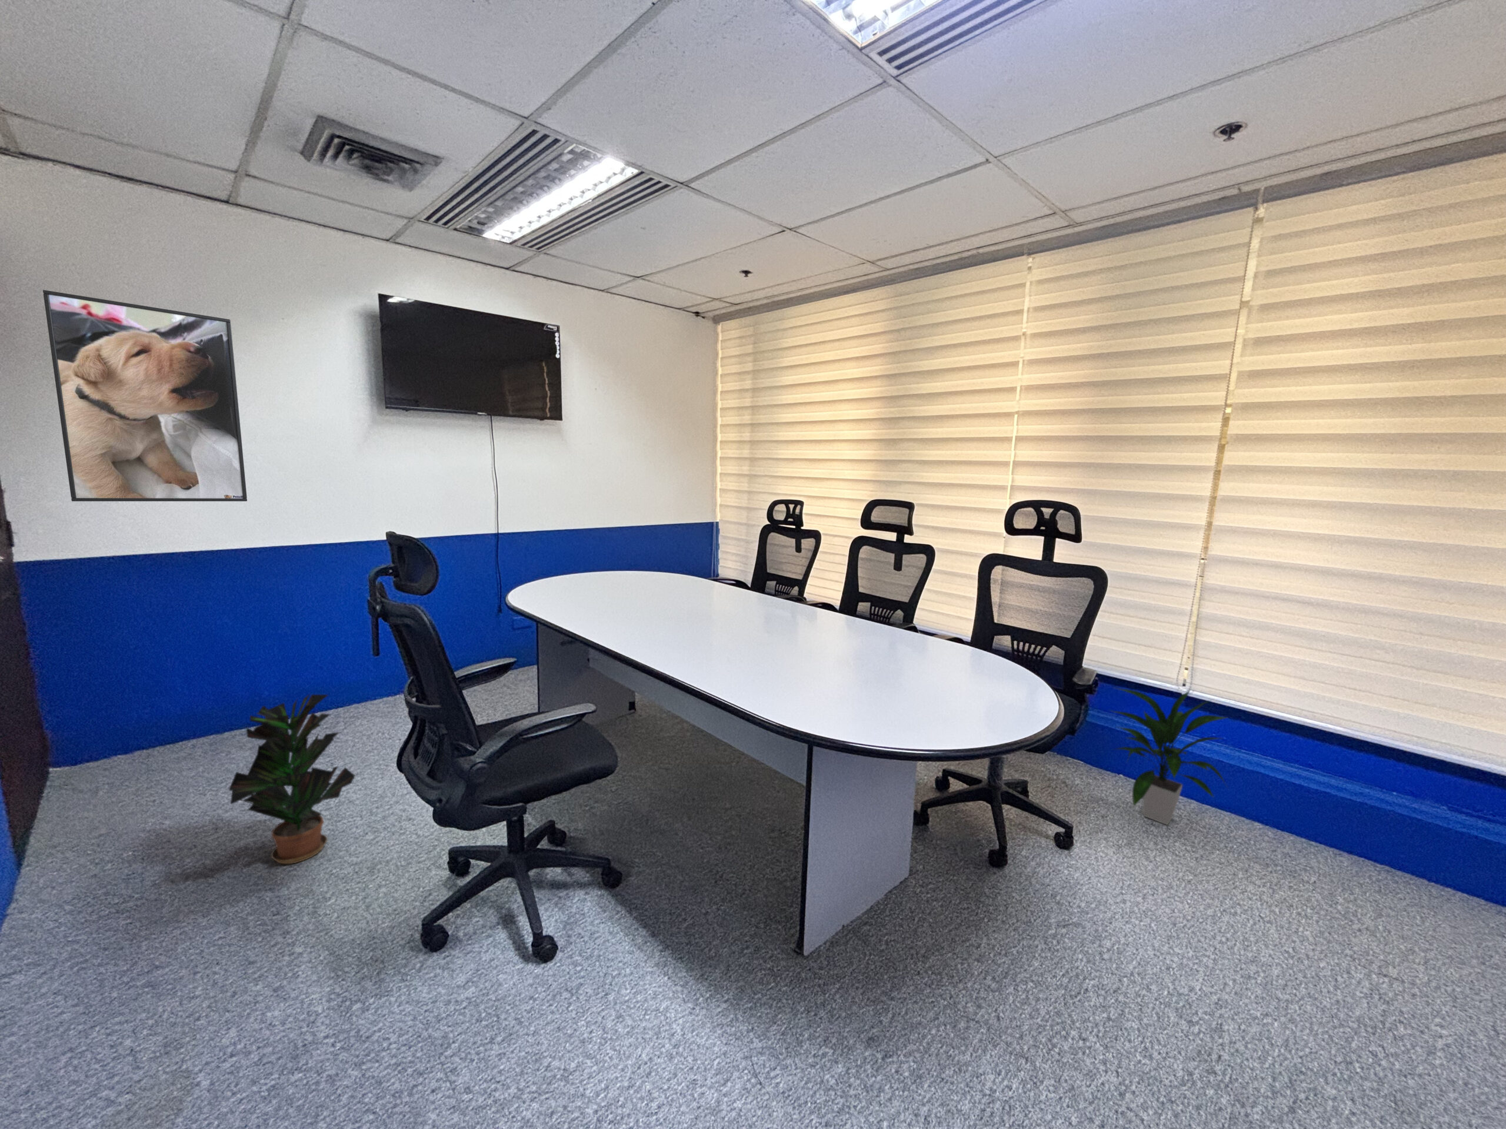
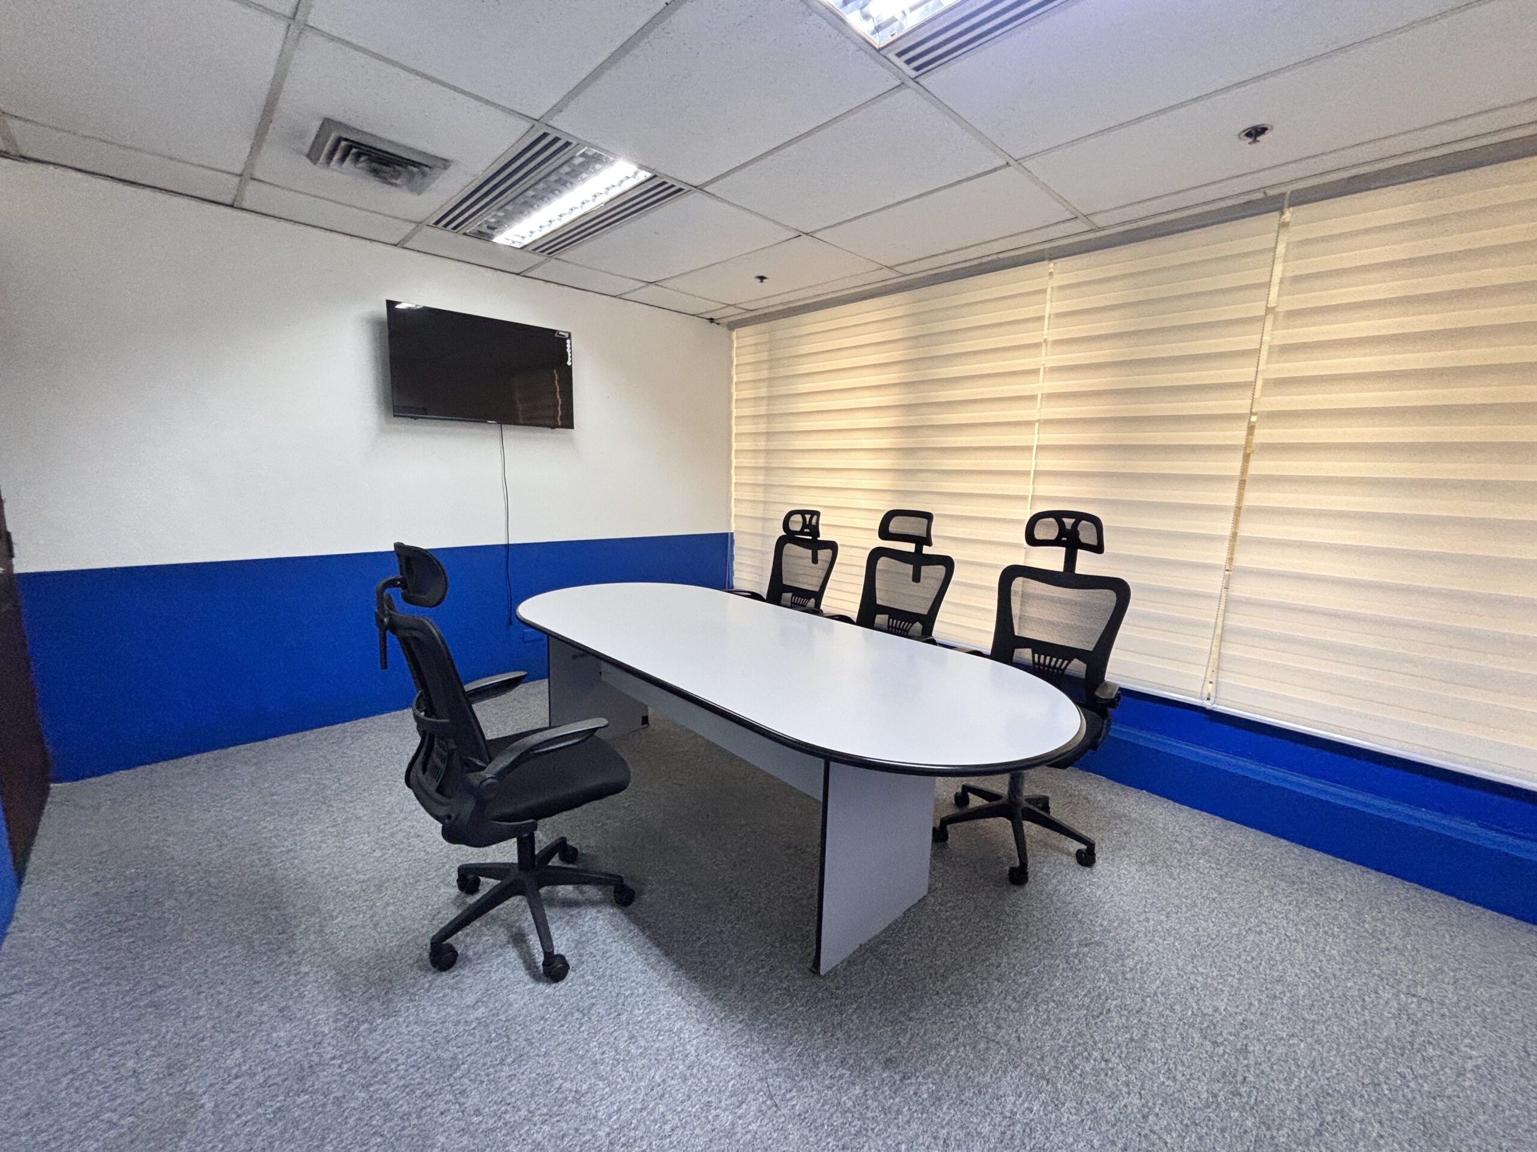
- indoor plant [1108,687,1229,825]
- potted plant [228,694,356,865]
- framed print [43,289,248,502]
